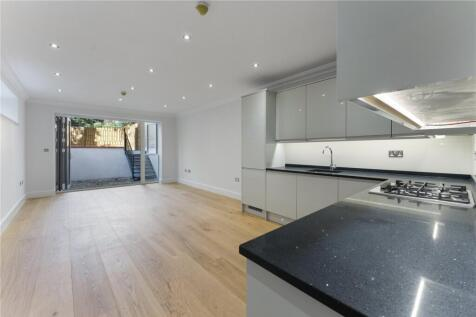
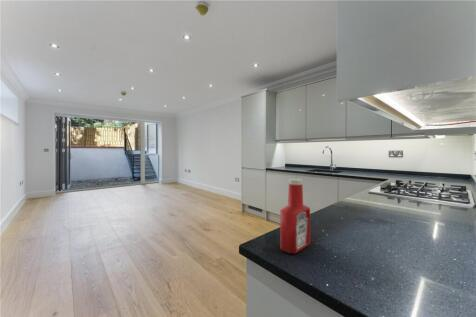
+ soap bottle [279,178,311,254]
